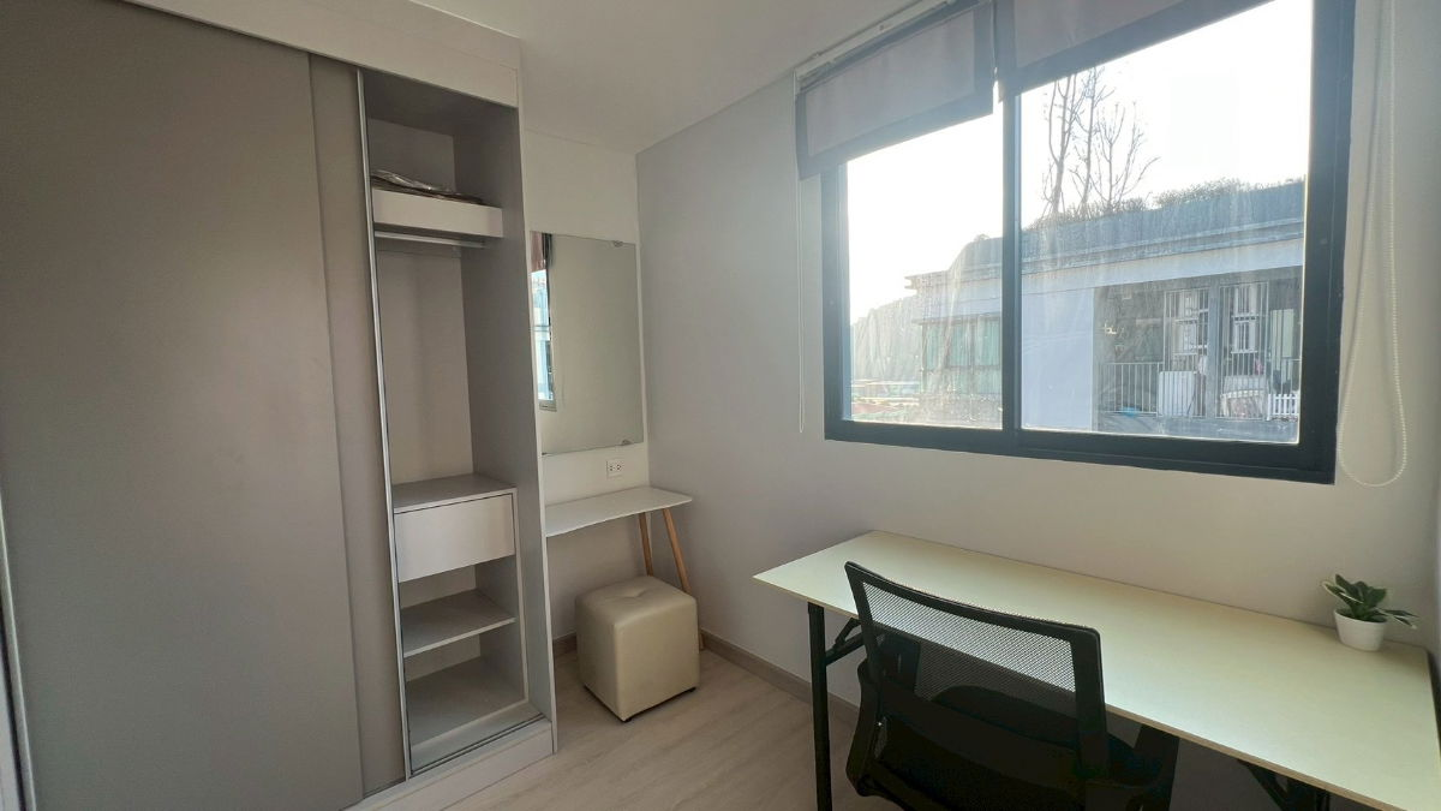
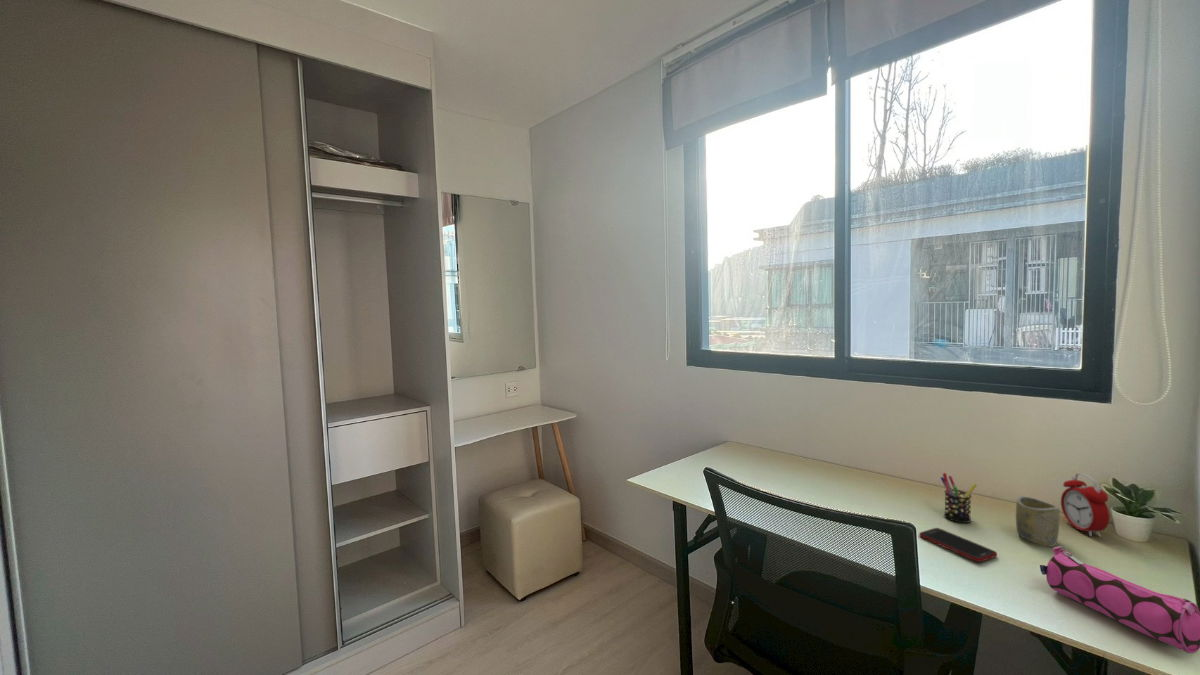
+ pen holder [940,472,978,524]
+ cup [1015,496,1060,547]
+ cell phone [918,527,998,563]
+ pencil case [1039,545,1200,654]
+ alarm clock [1060,472,1111,538]
